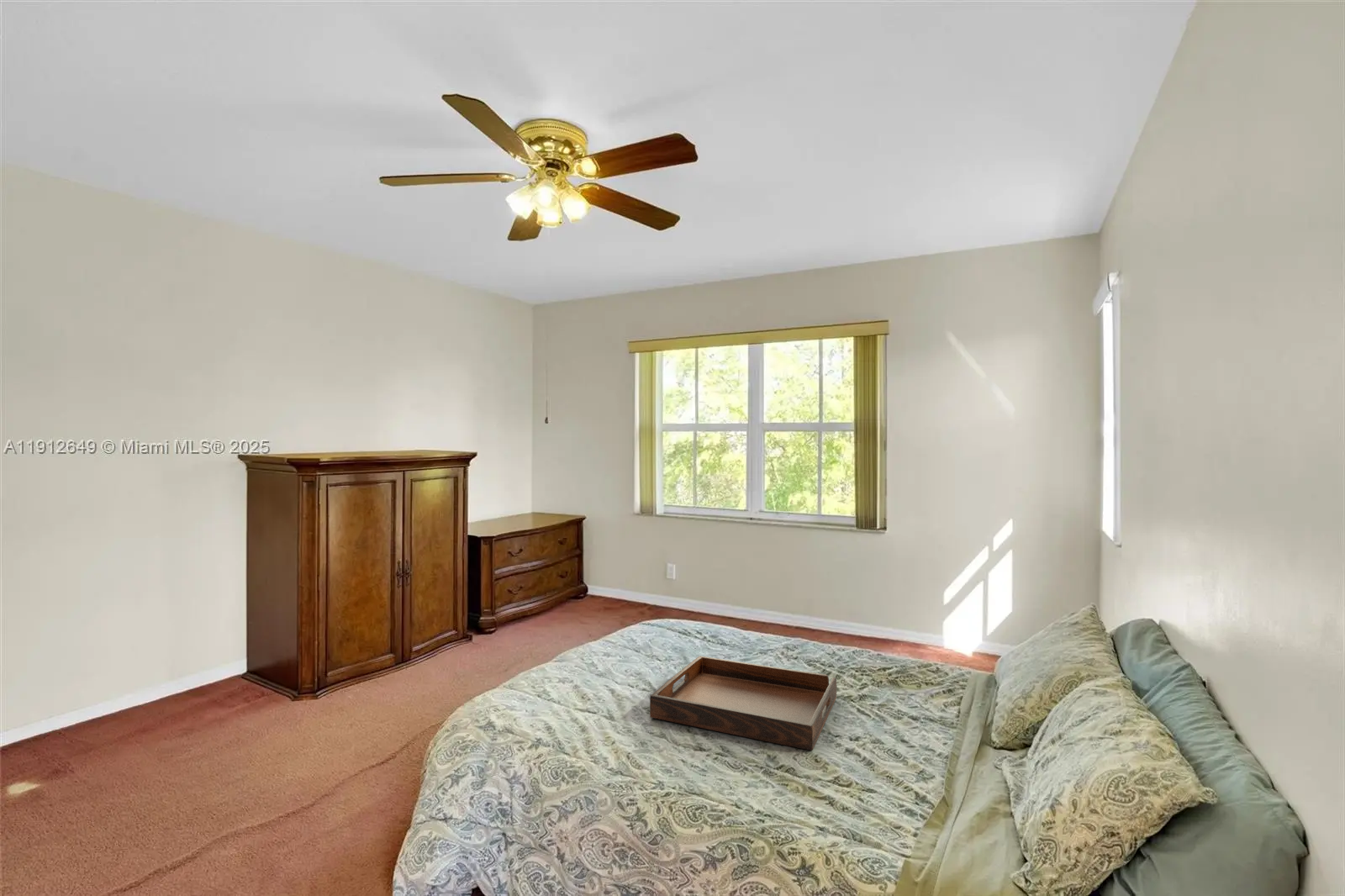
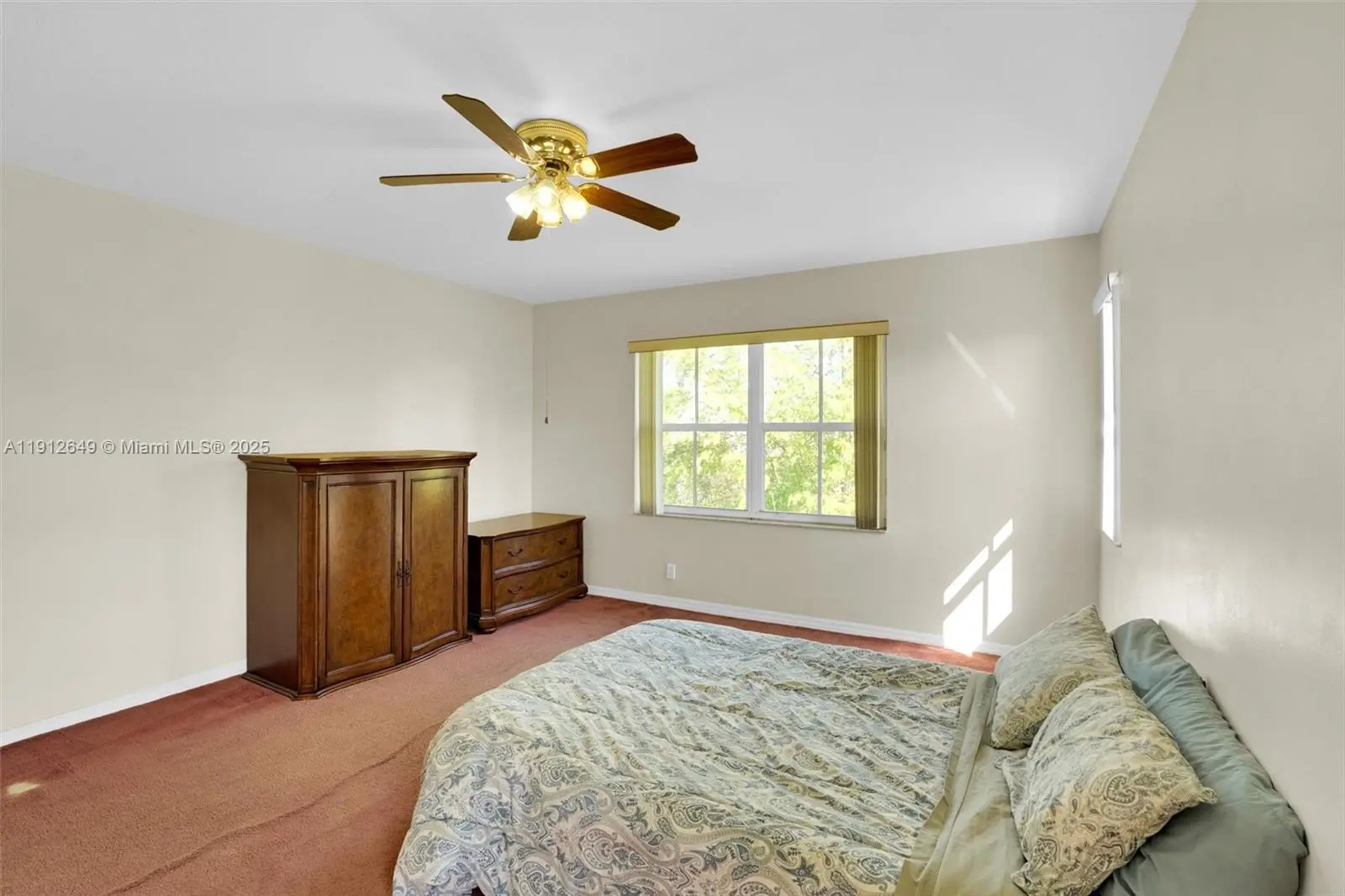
- serving tray [649,655,837,751]
